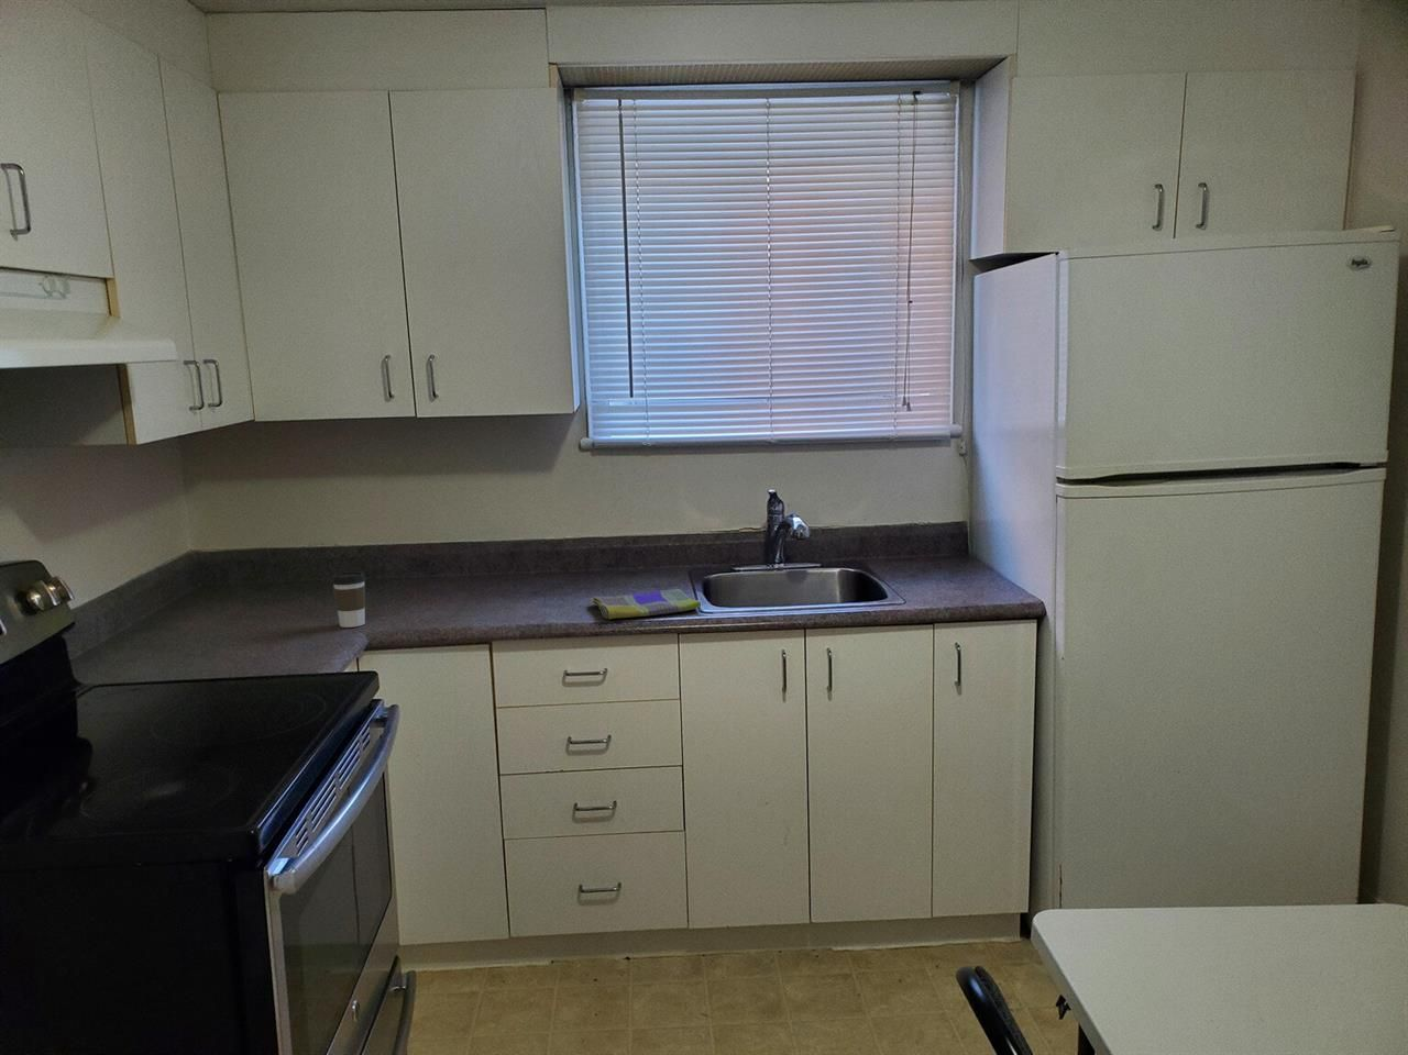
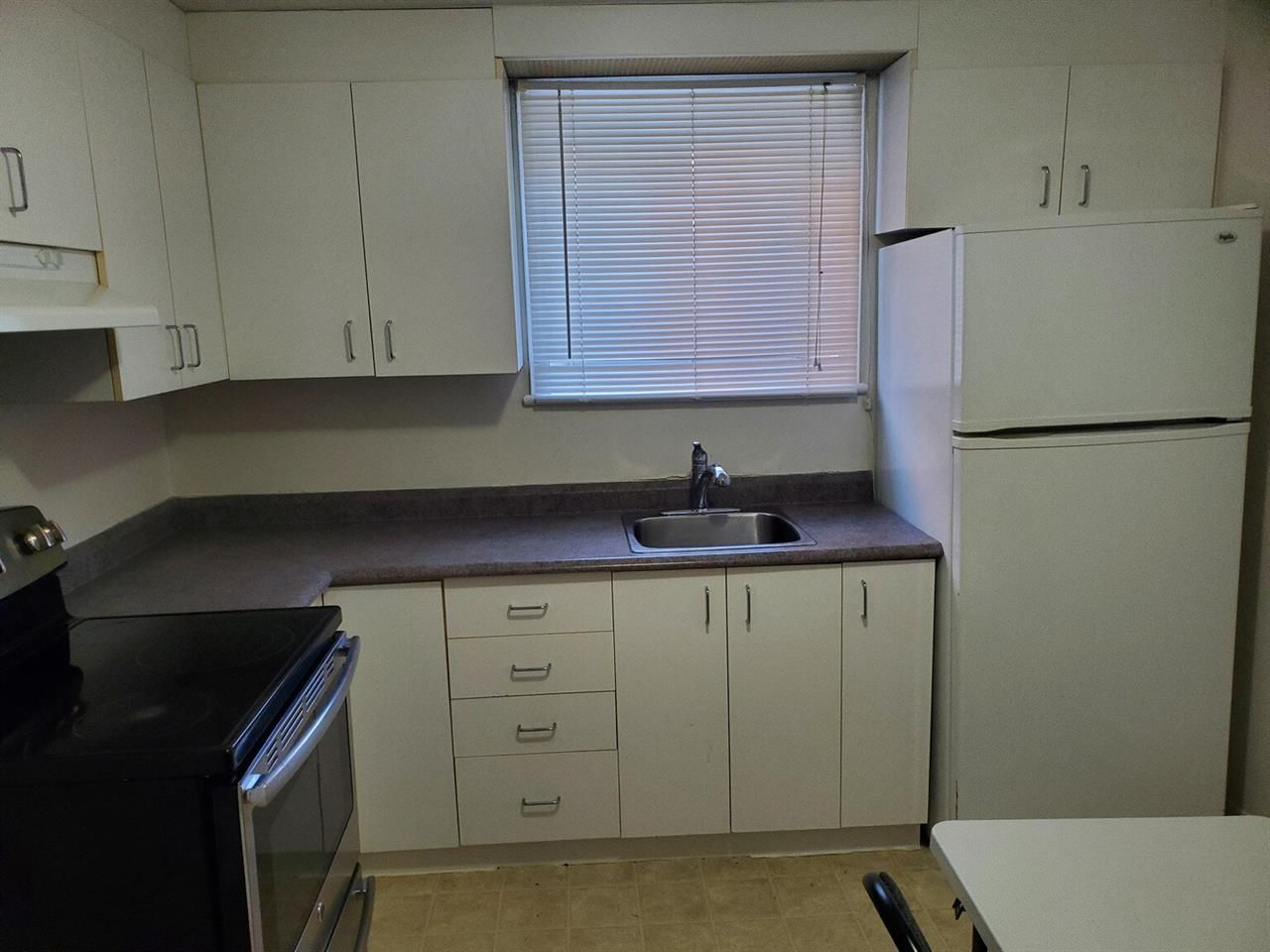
- dish towel [590,588,702,619]
- coffee cup [330,571,366,628]
